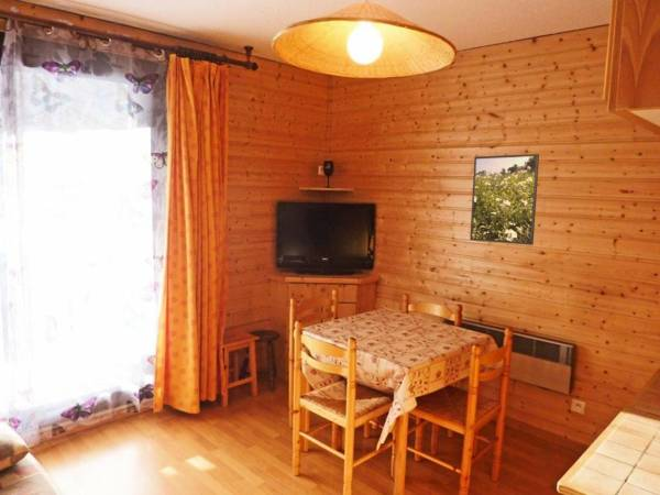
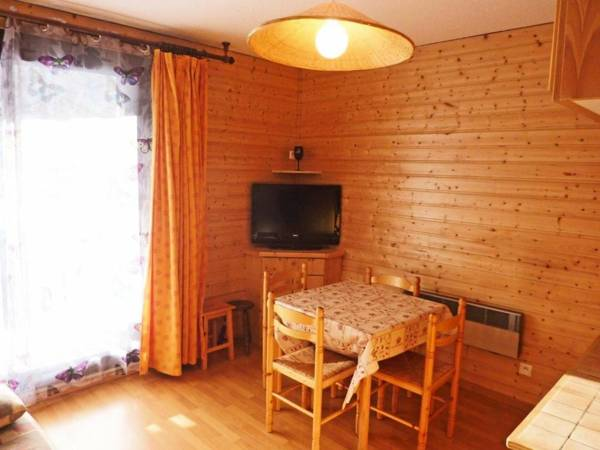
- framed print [469,153,540,246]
